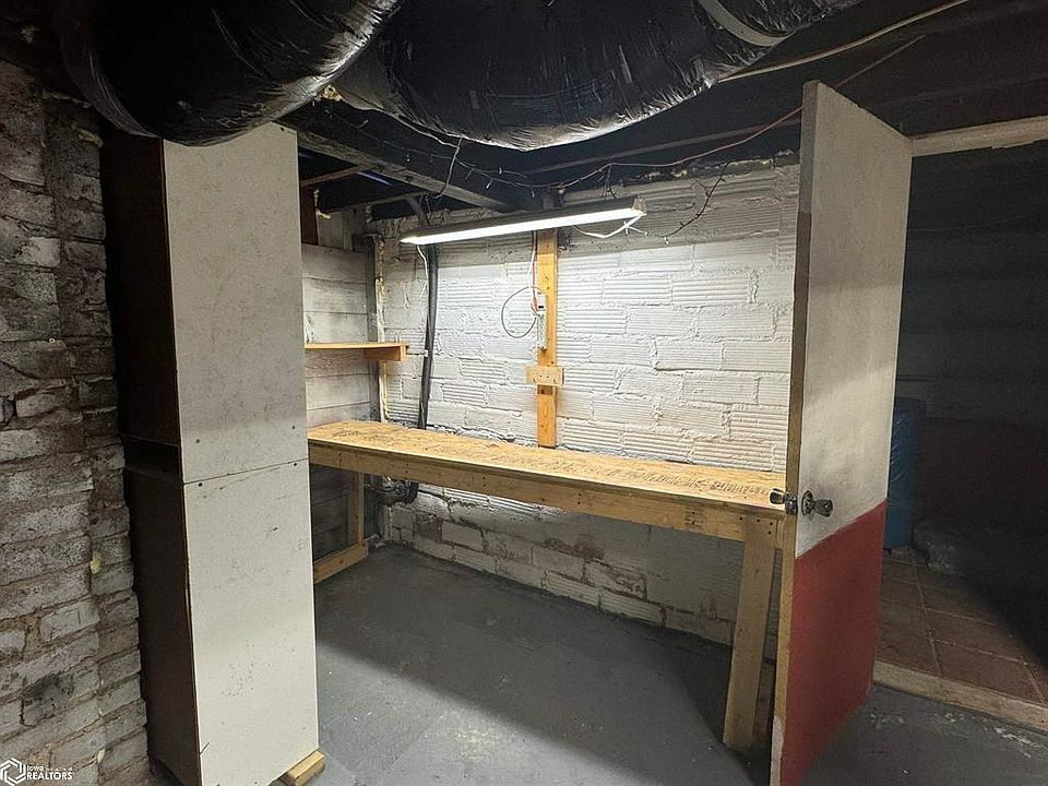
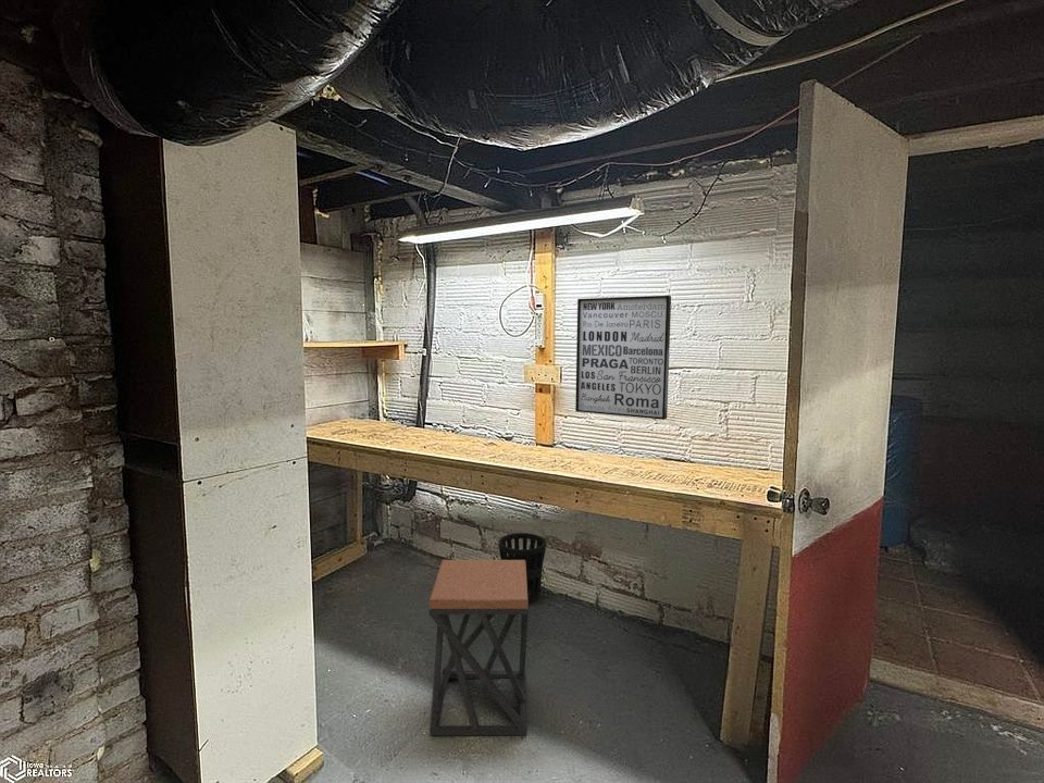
+ wastebasket [498,532,547,605]
+ stool [428,559,530,736]
+ wall art [574,295,672,421]
